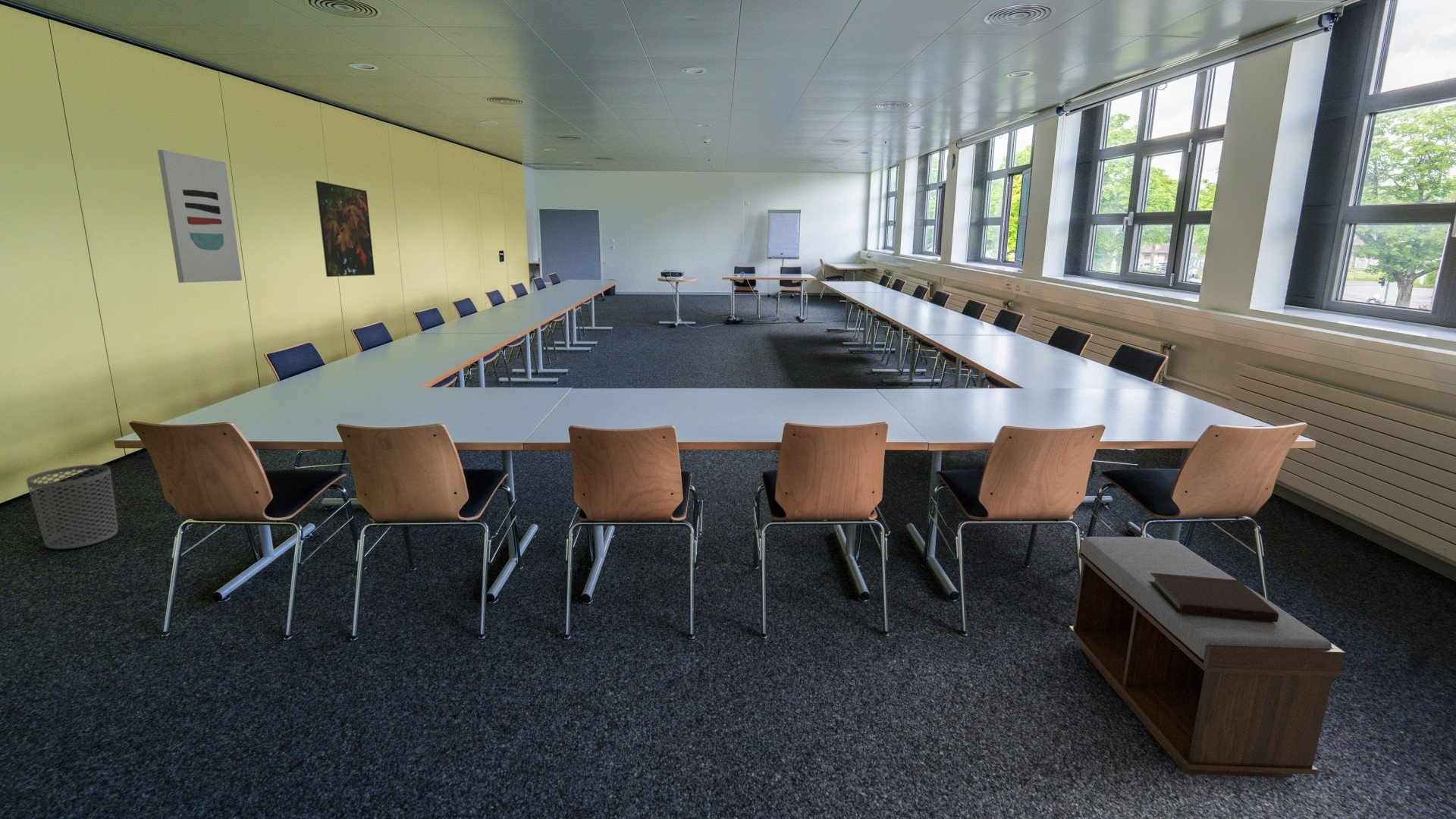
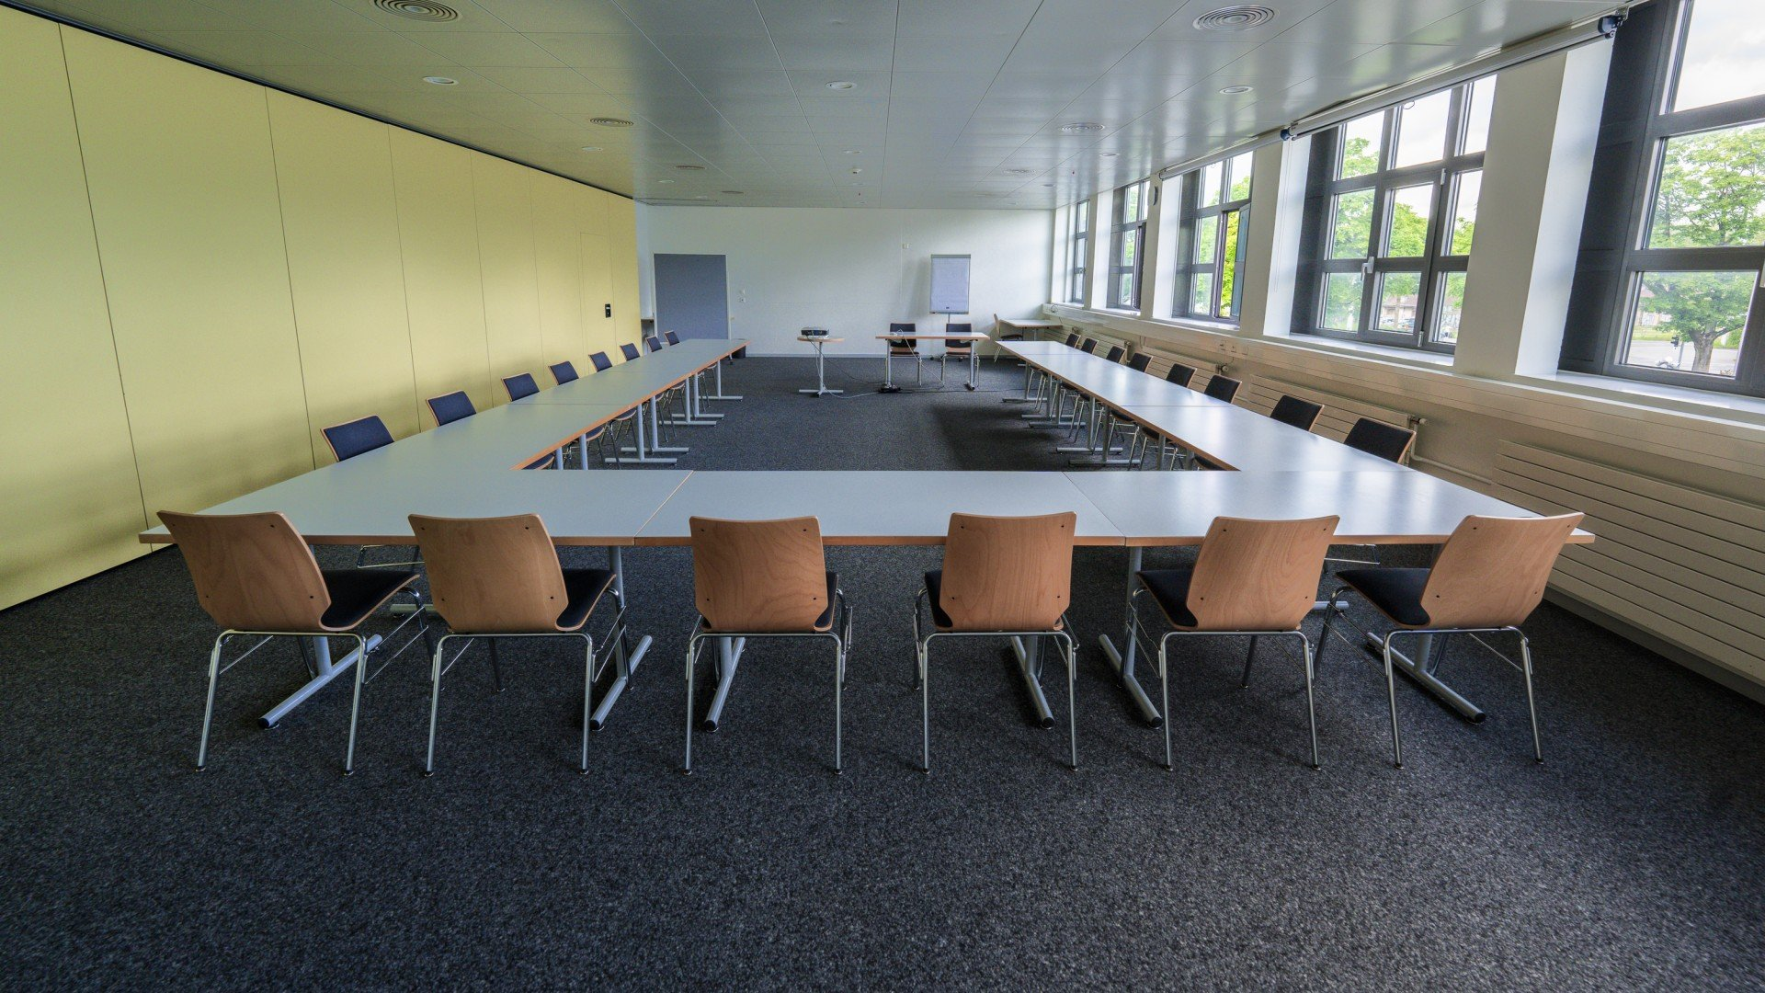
- notebook [1149,573,1279,622]
- wall art [157,149,243,284]
- bench [1068,536,1346,779]
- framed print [315,180,375,278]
- waste bin [26,464,119,550]
